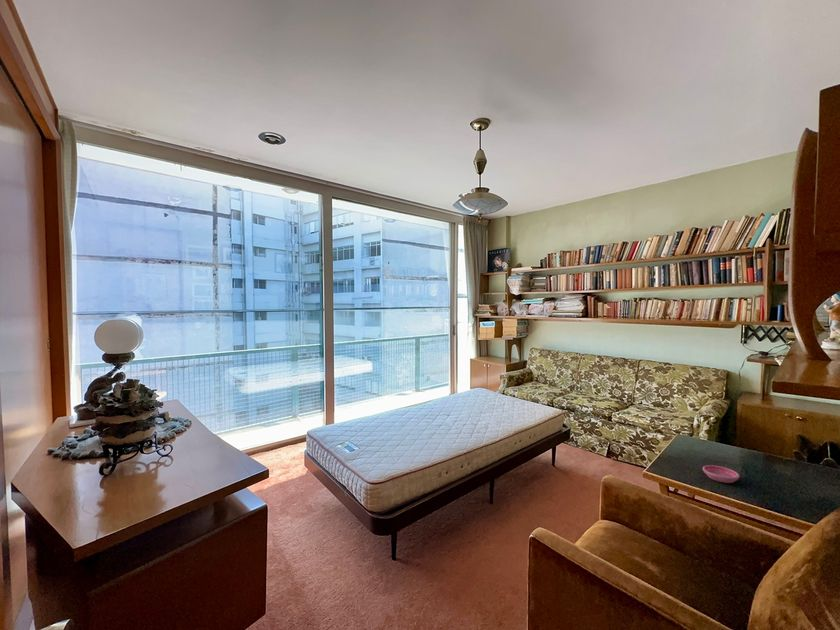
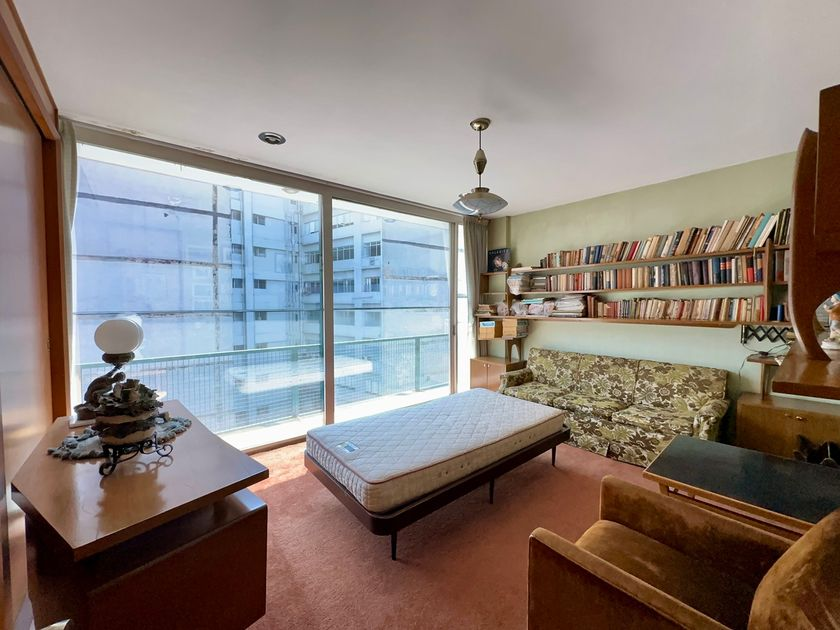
- saucer [702,464,740,484]
